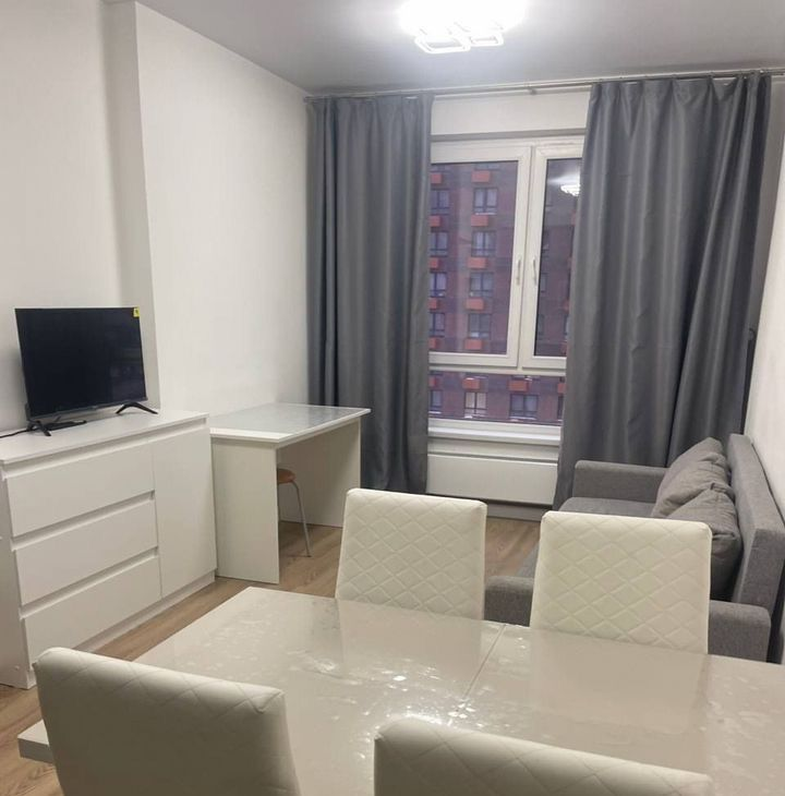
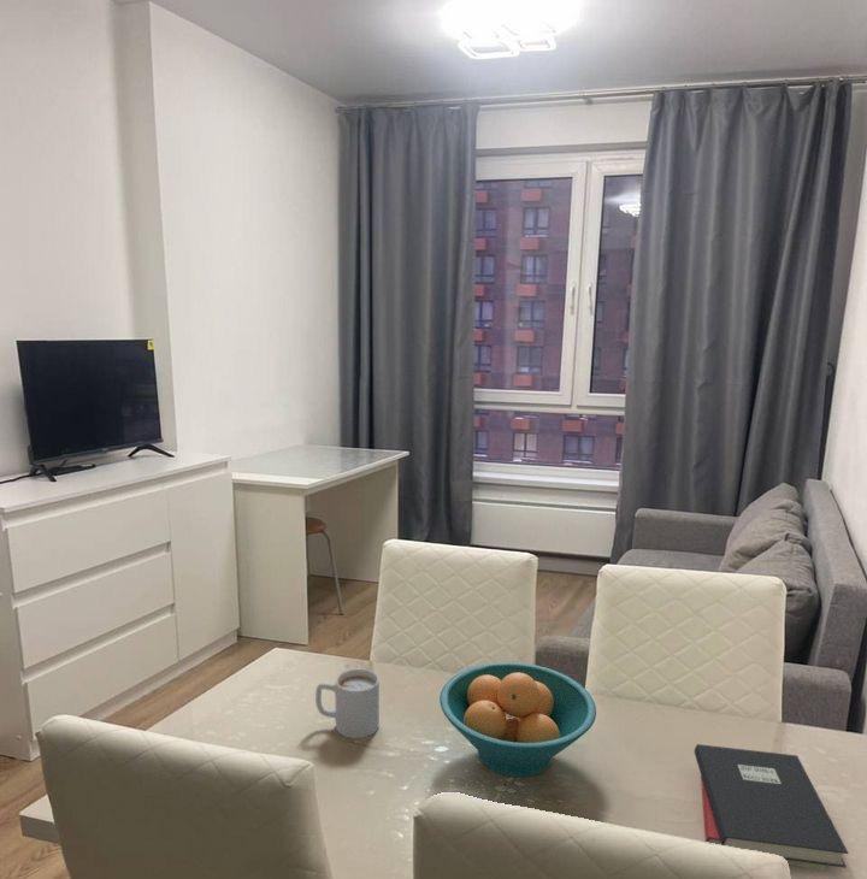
+ fruit bowl [438,661,597,778]
+ mug [314,667,381,739]
+ hardback book [694,743,850,873]
